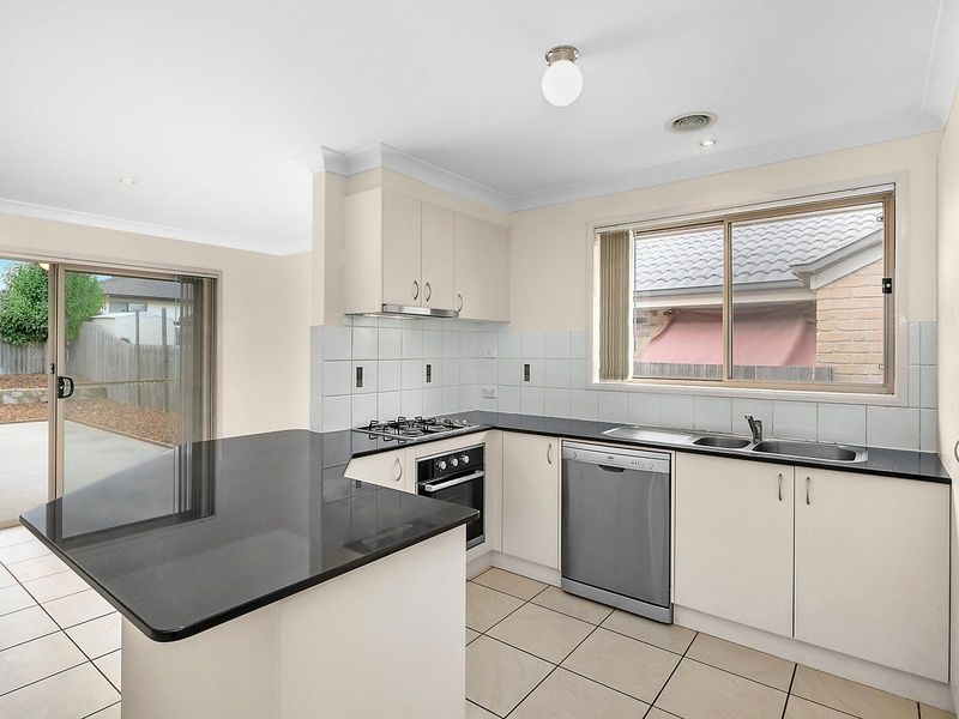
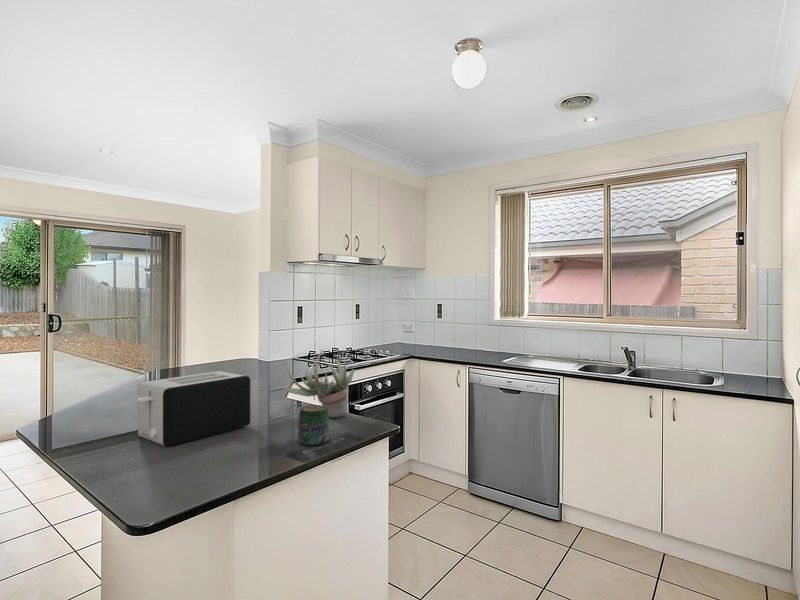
+ toaster [137,370,251,447]
+ succulent plant [282,348,355,418]
+ jar [297,404,330,447]
